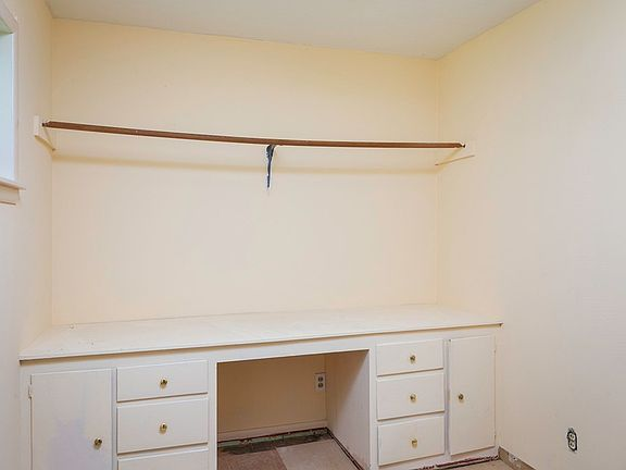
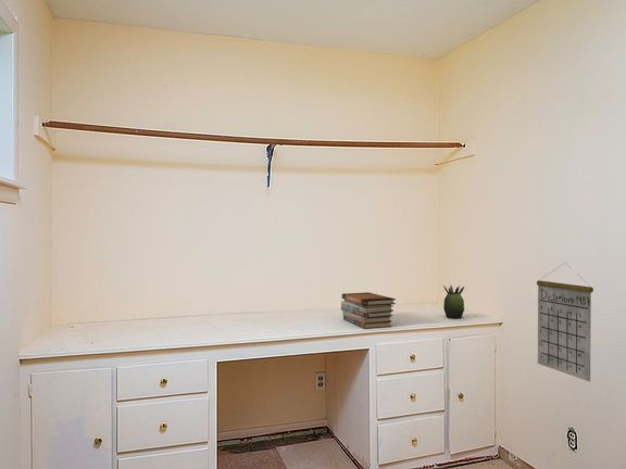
+ succulent plant [442,284,465,319]
+ book stack [340,291,397,330]
+ calendar [536,262,594,383]
